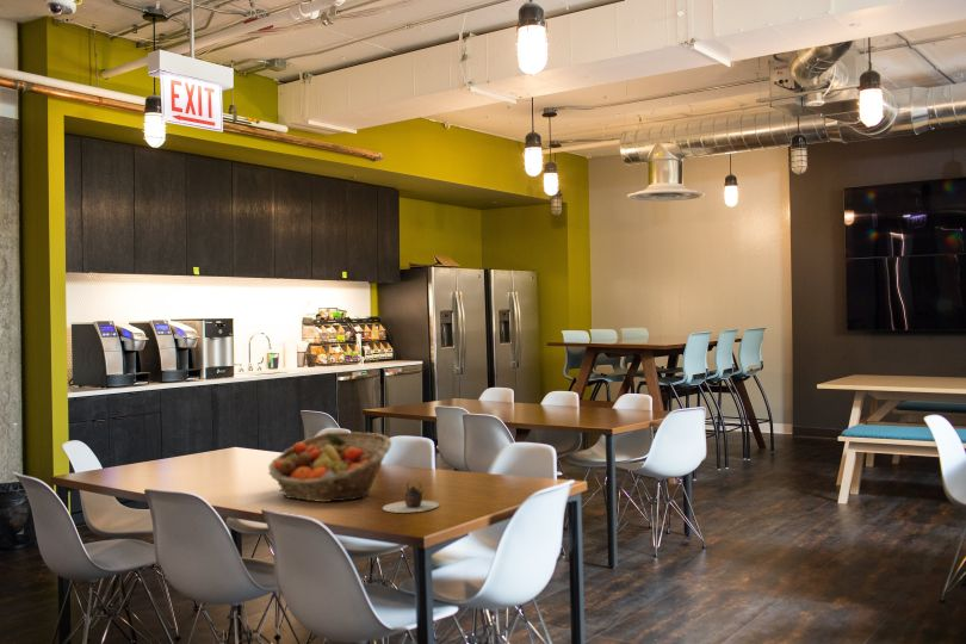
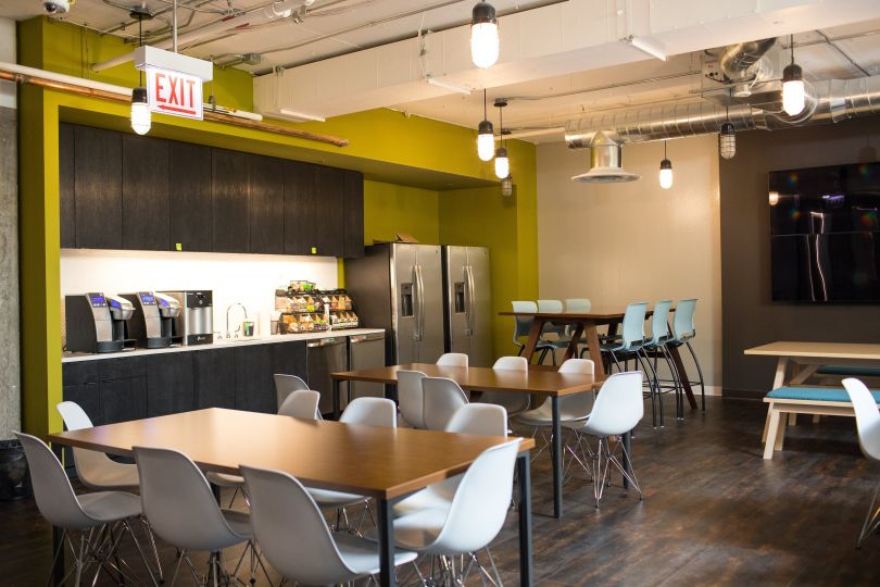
- teapot [382,479,440,514]
- fruit basket [267,431,392,503]
